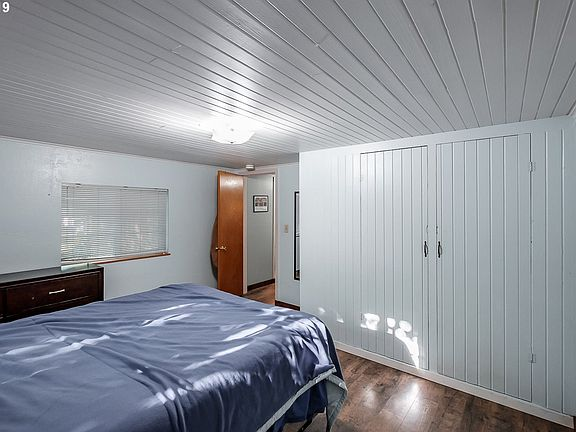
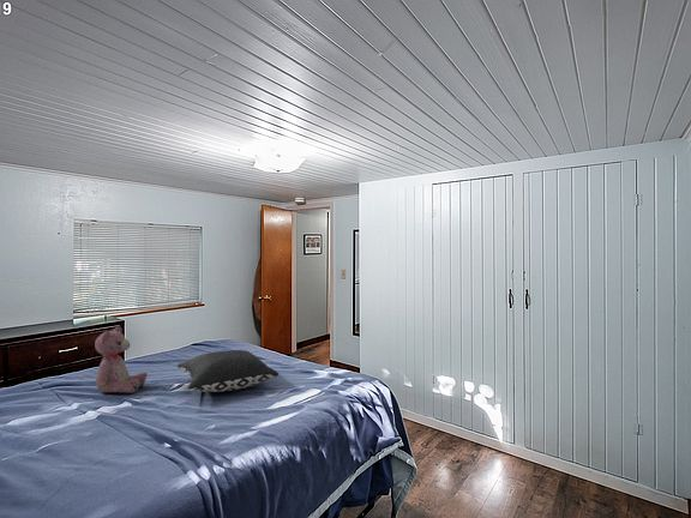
+ teddy bear [94,326,149,394]
+ pillow [176,349,281,393]
